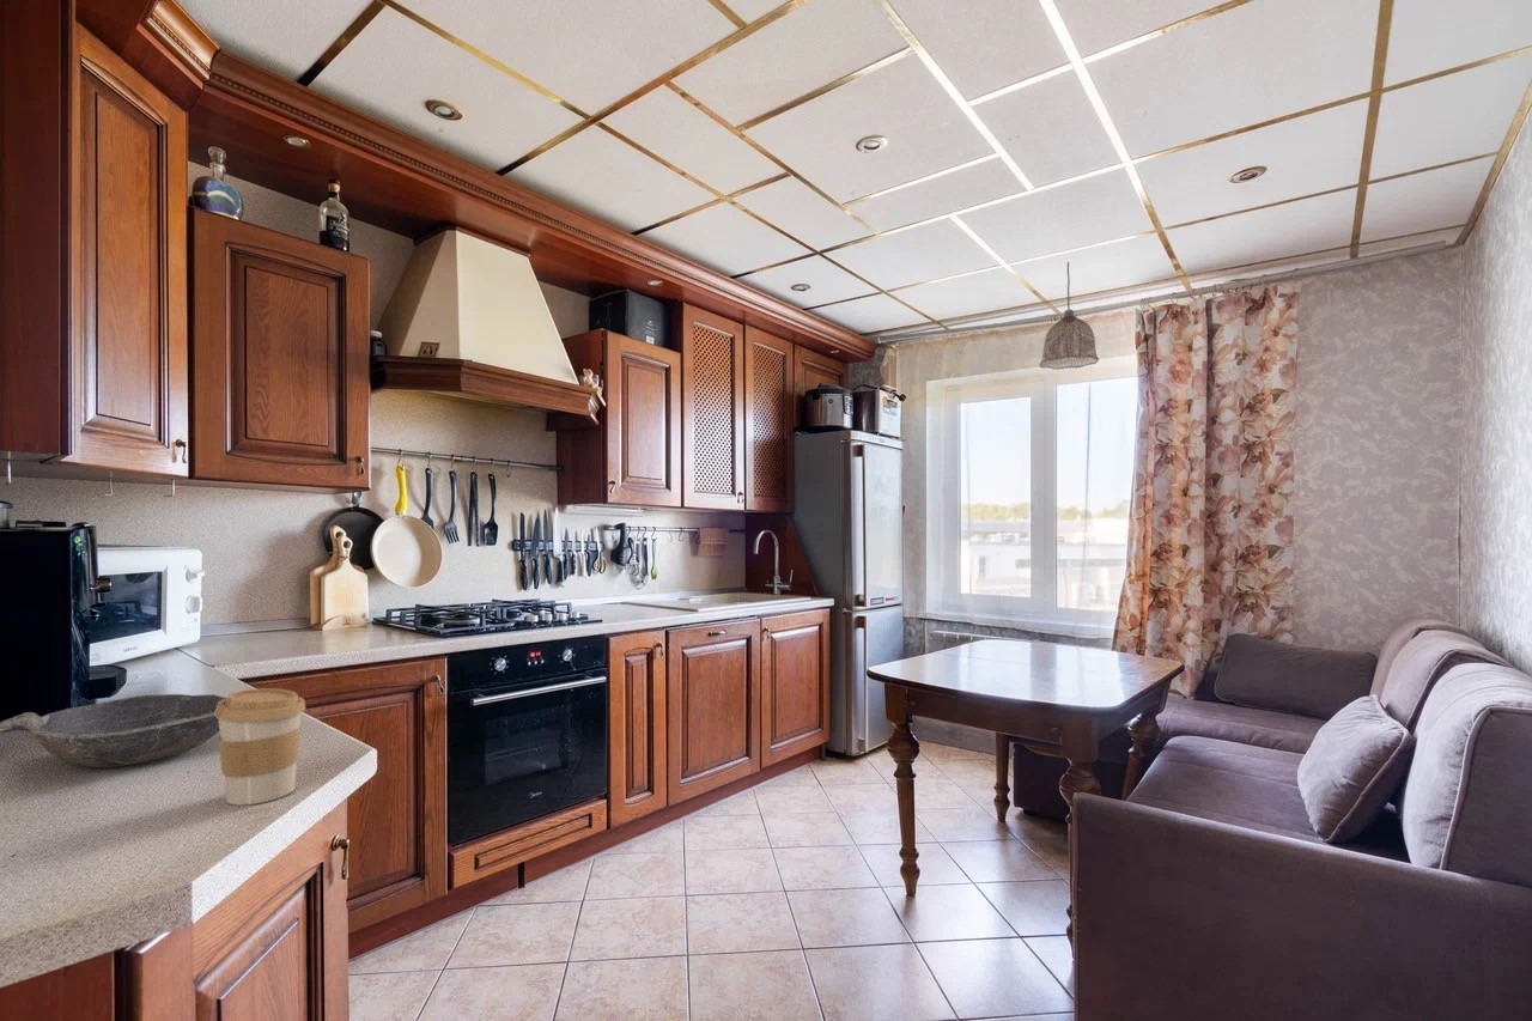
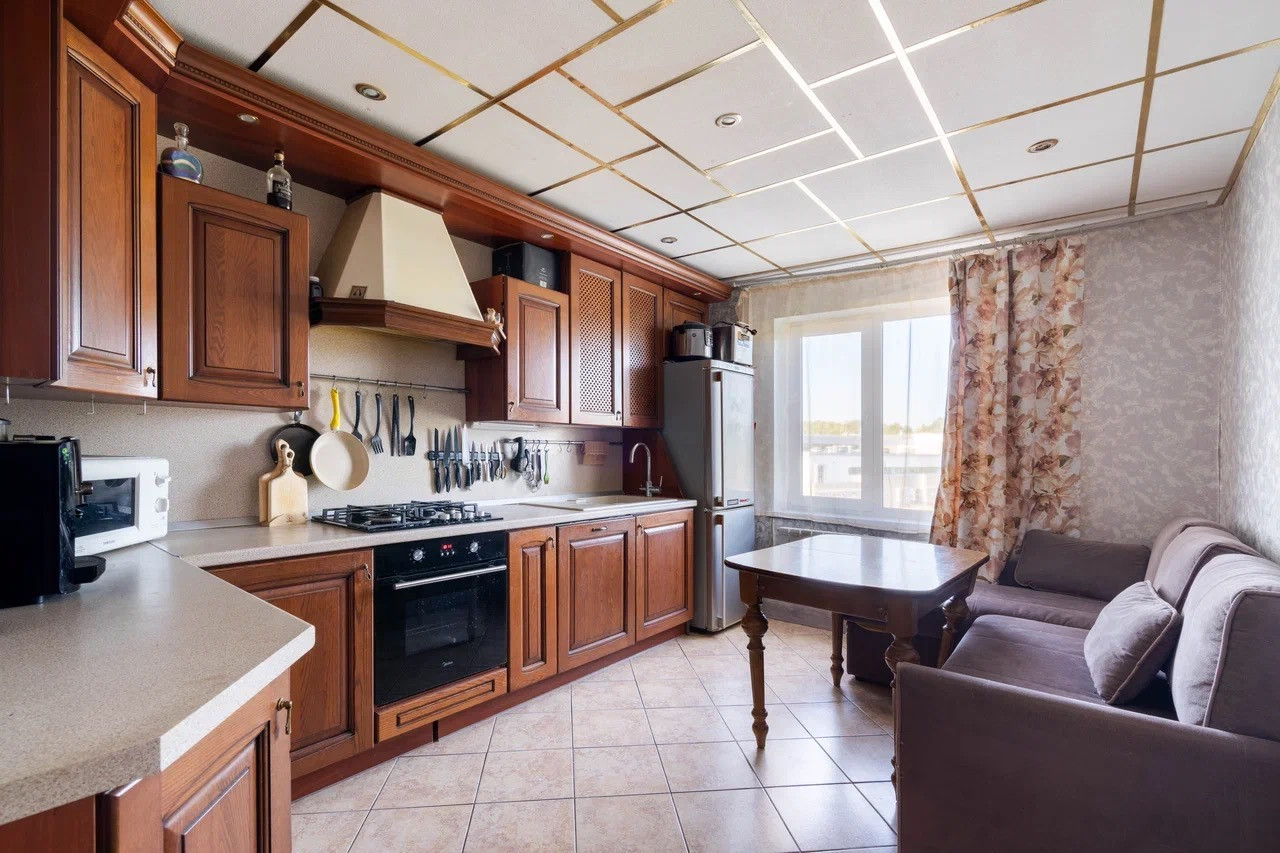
- bowl [0,693,227,768]
- pendant lamp [1039,261,1100,371]
- coffee cup [214,687,306,807]
